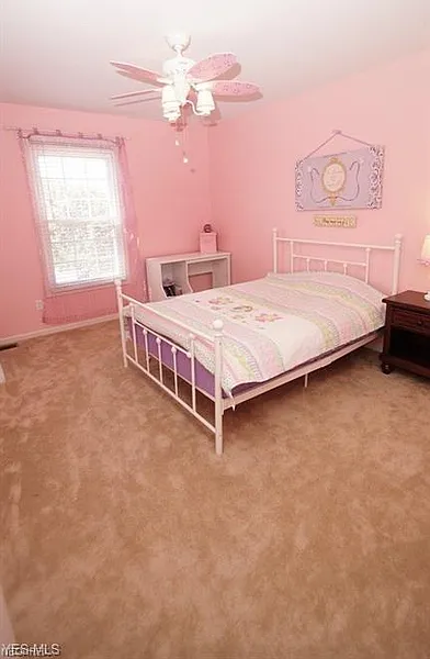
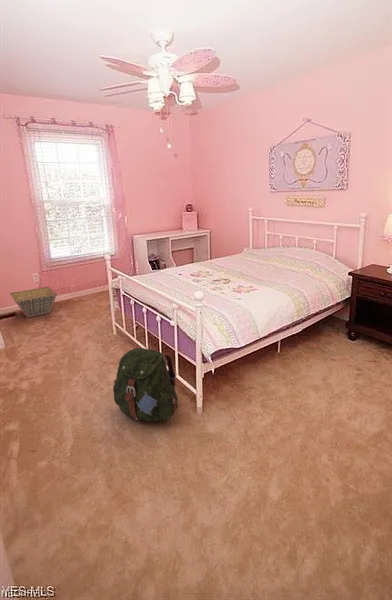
+ backpack [112,347,179,423]
+ basket [9,286,58,318]
